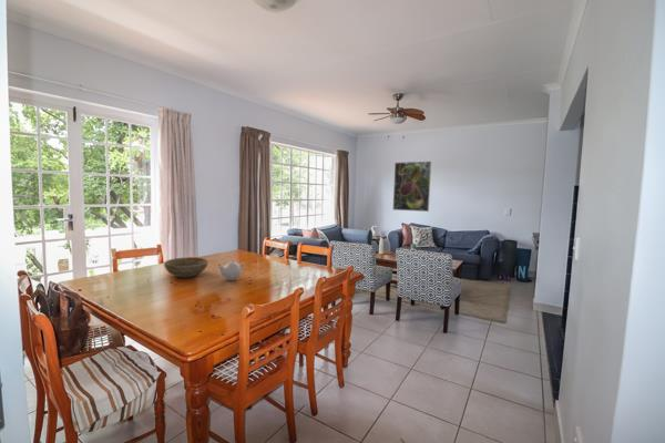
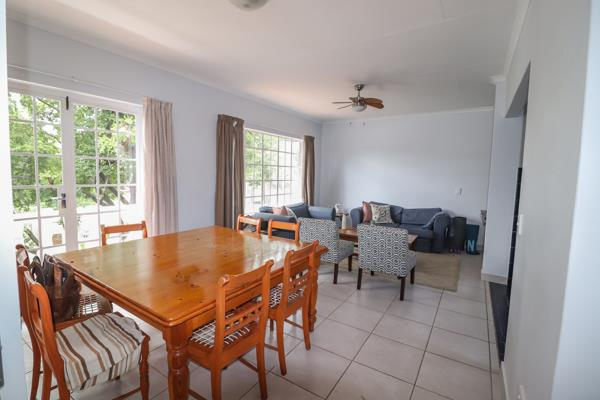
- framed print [392,161,432,213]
- bowl [163,256,209,278]
- teapot [217,259,246,281]
